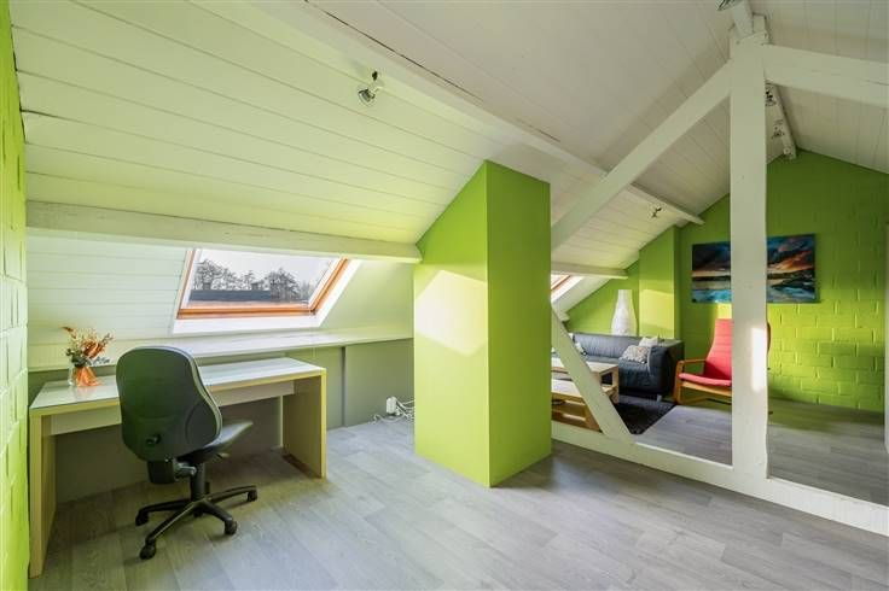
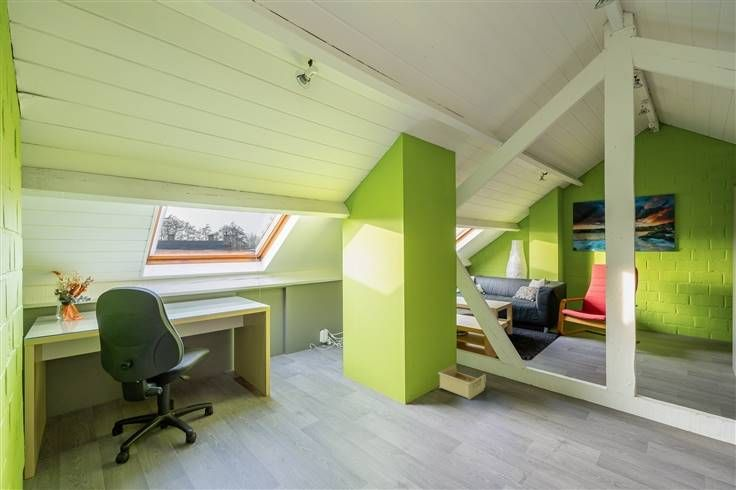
+ storage bin [437,364,487,401]
